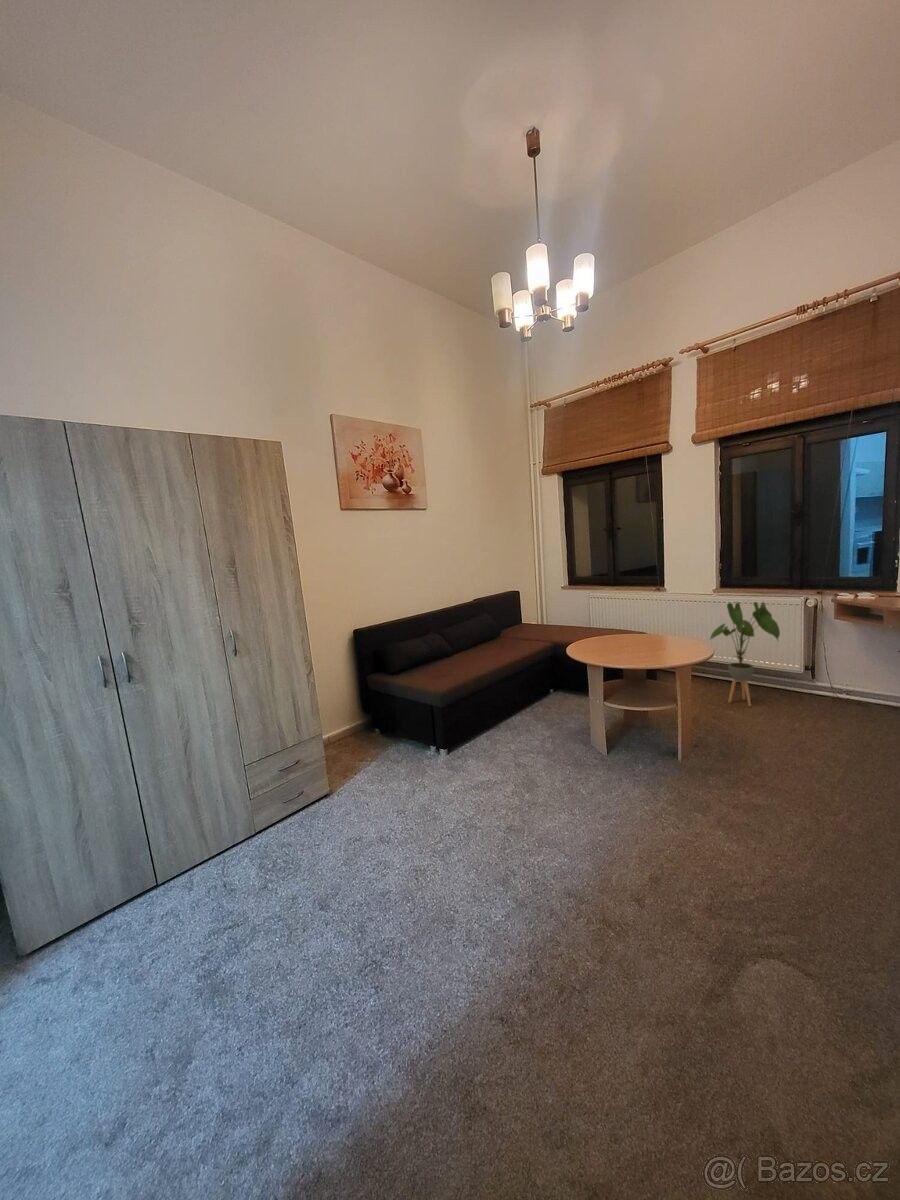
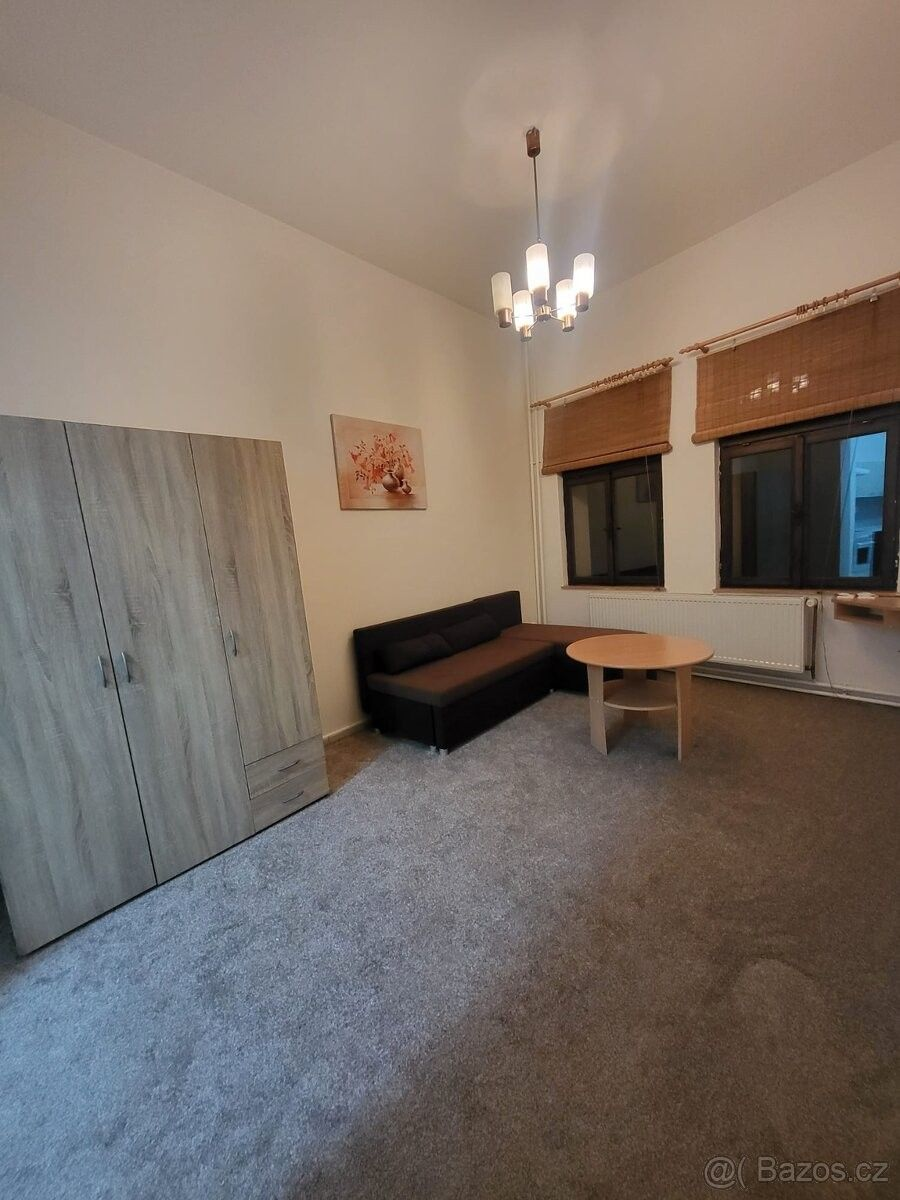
- house plant [708,601,781,707]
